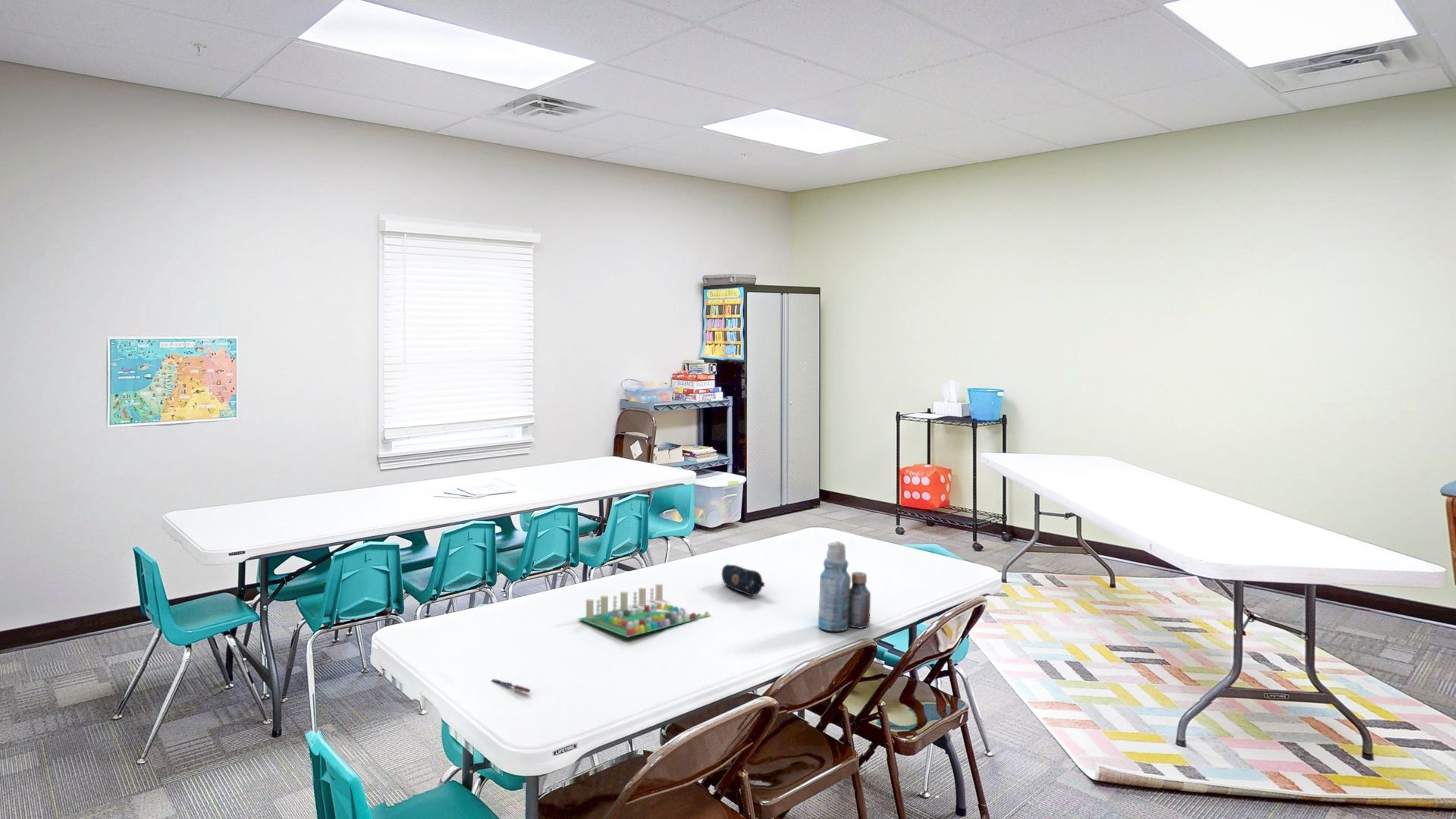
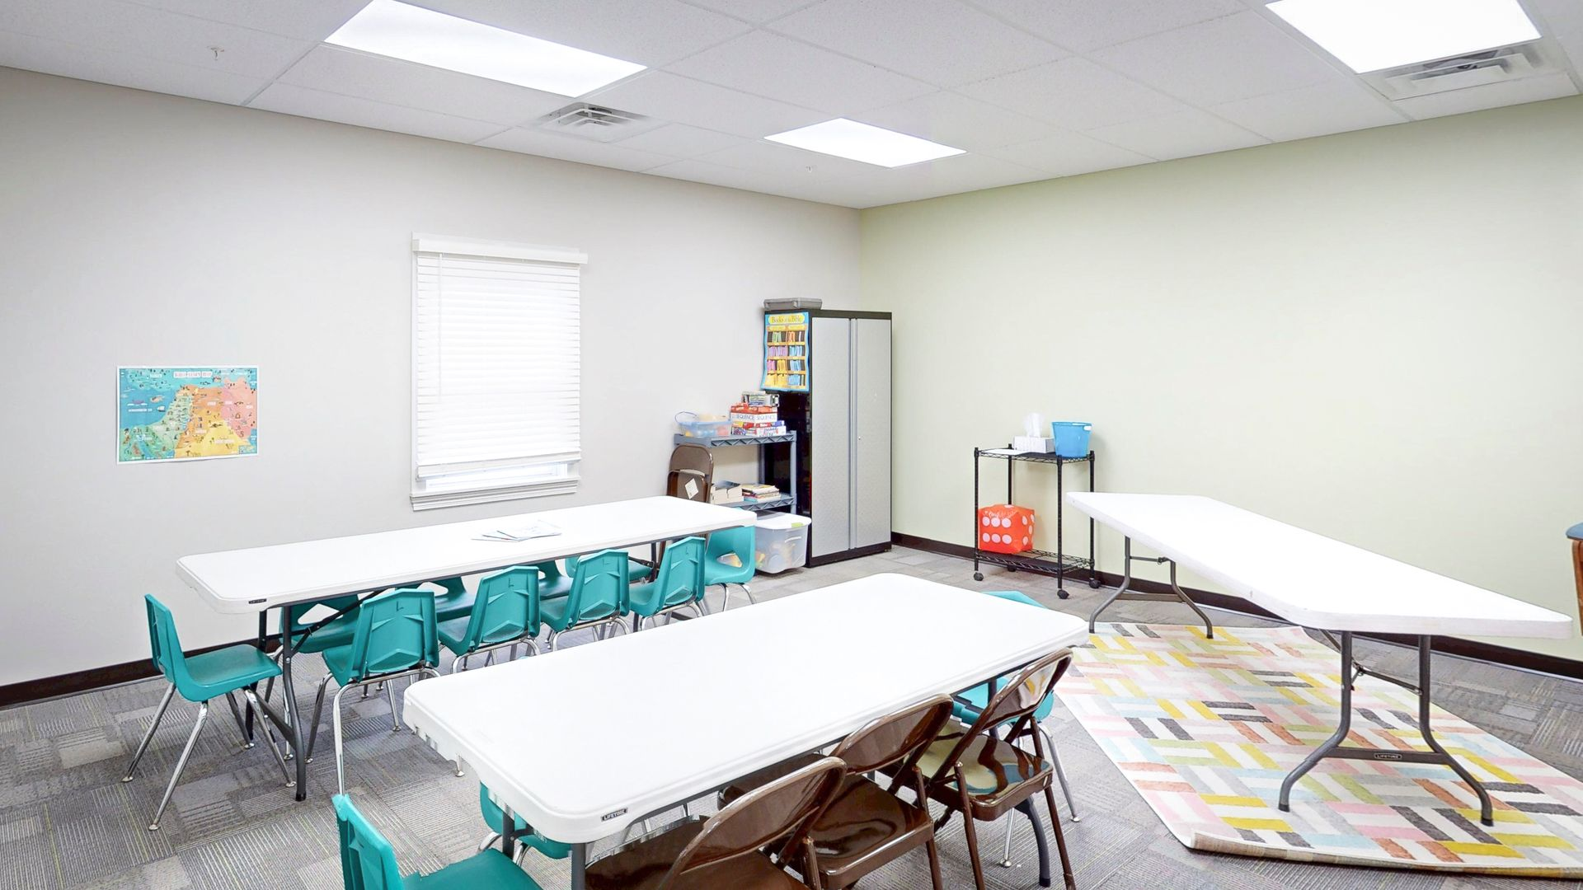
- pen [491,678,531,693]
- board game [578,583,711,639]
- bottle [817,541,871,632]
- pencil case [721,564,765,597]
